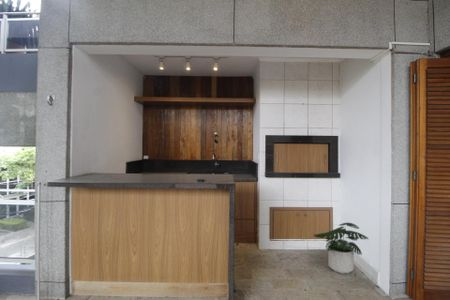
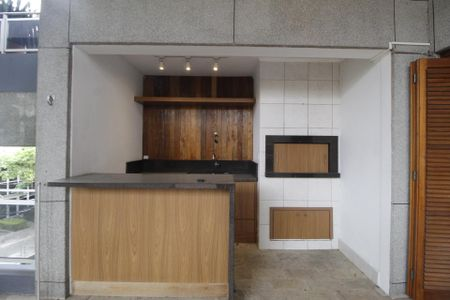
- potted plant [312,222,369,274]
